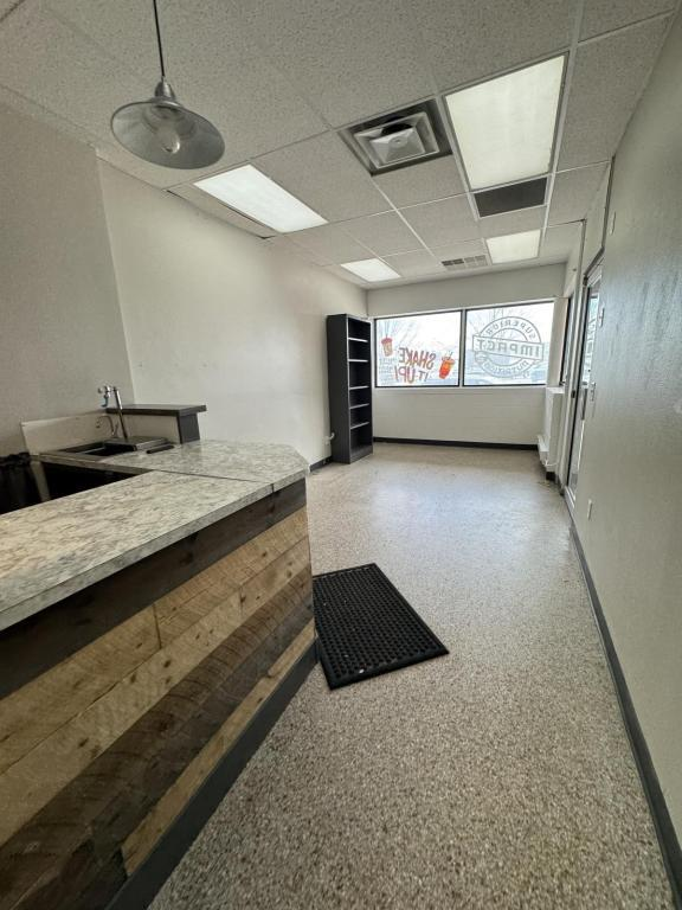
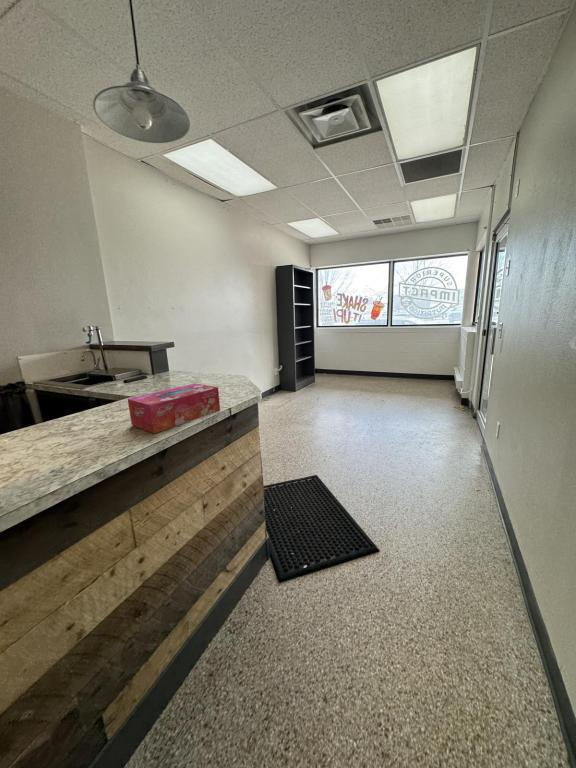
+ tissue box [127,382,221,434]
